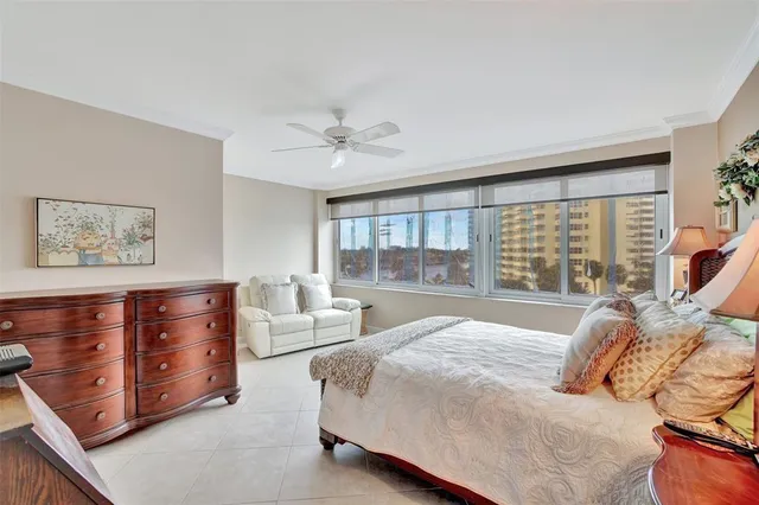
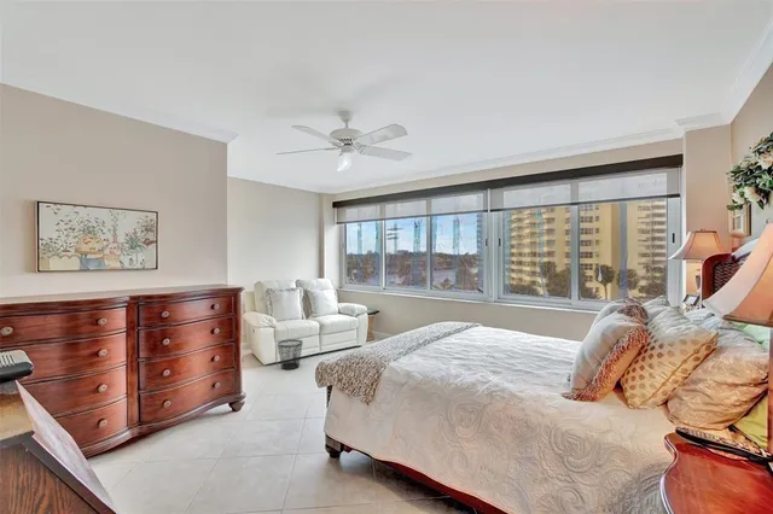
+ wastebasket [277,338,304,370]
